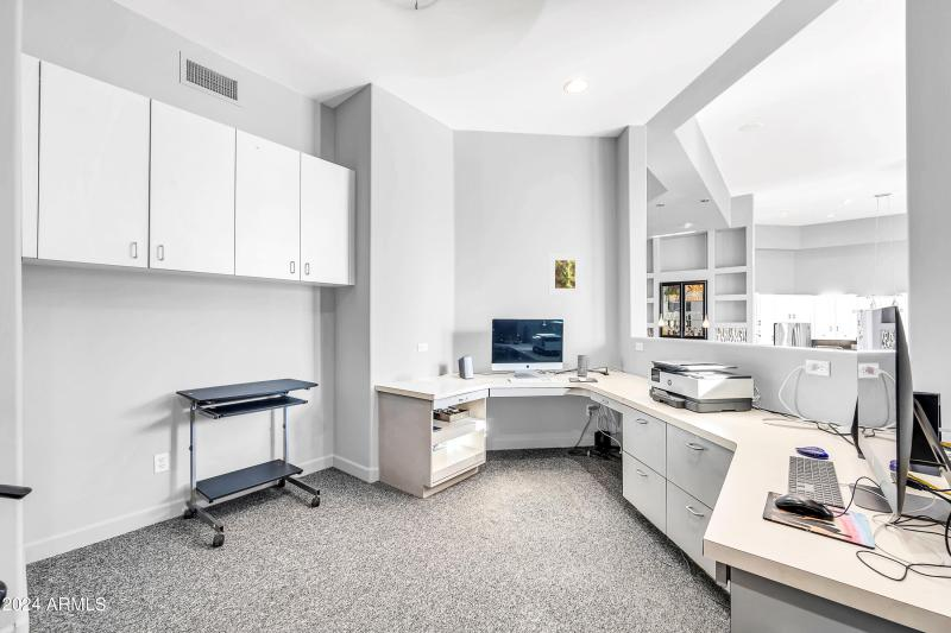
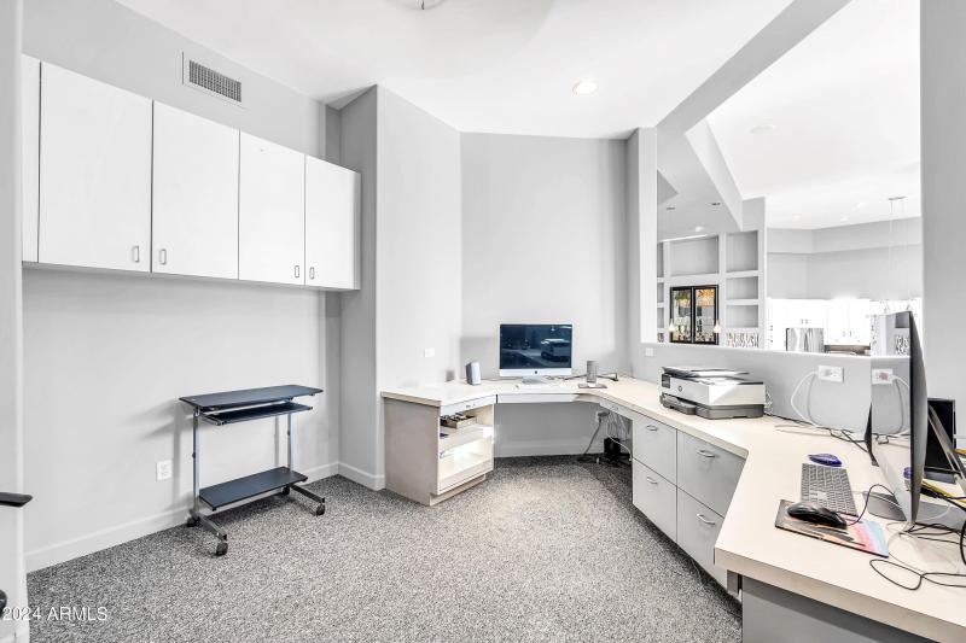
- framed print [547,253,582,296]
